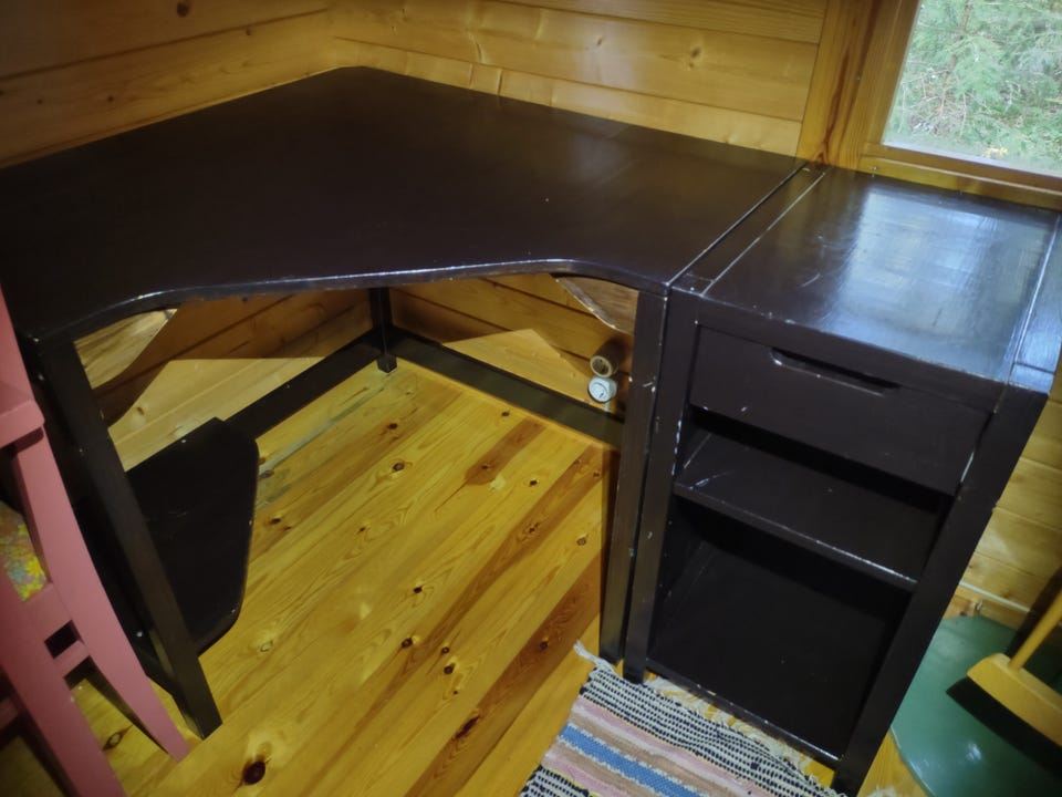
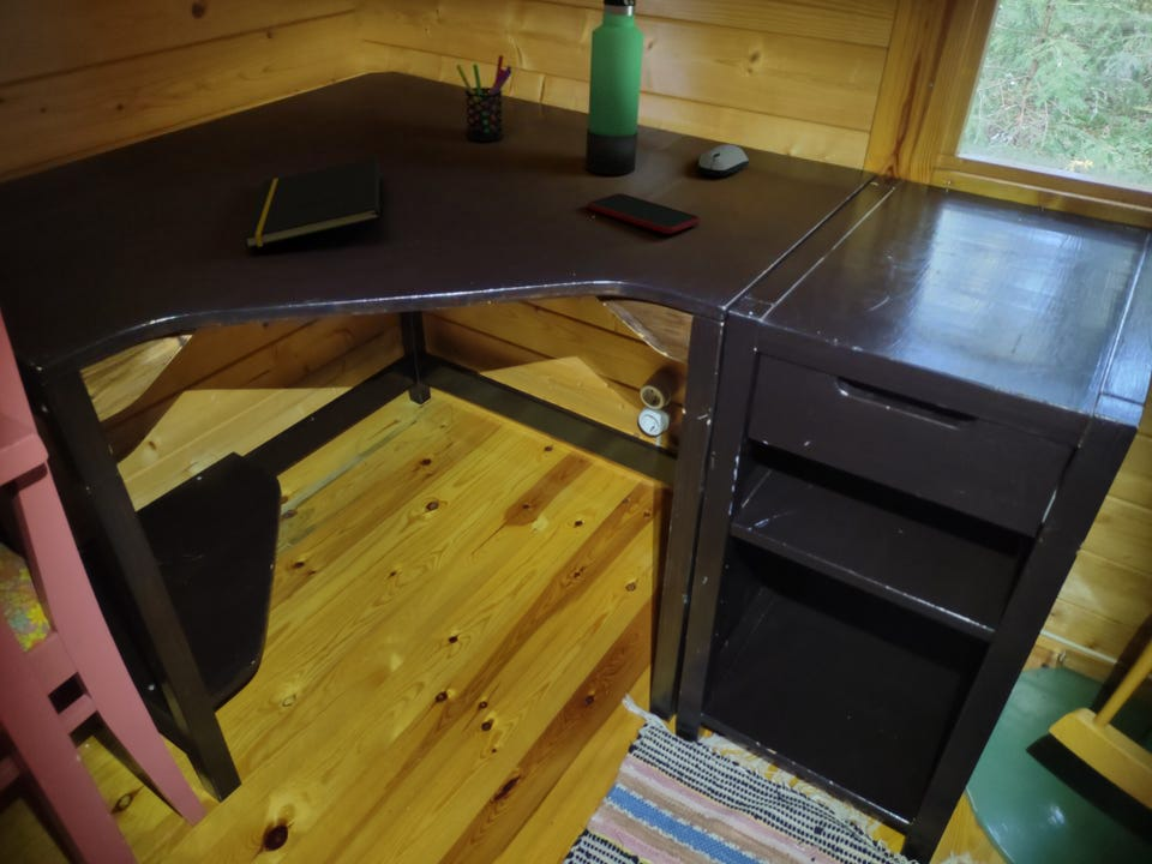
+ pen holder [455,54,514,142]
+ computer mouse [696,143,750,176]
+ thermos bottle [584,0,644,175]
+ smartphone [587,192,702,235]
+ notepad [242,156,380,250]
